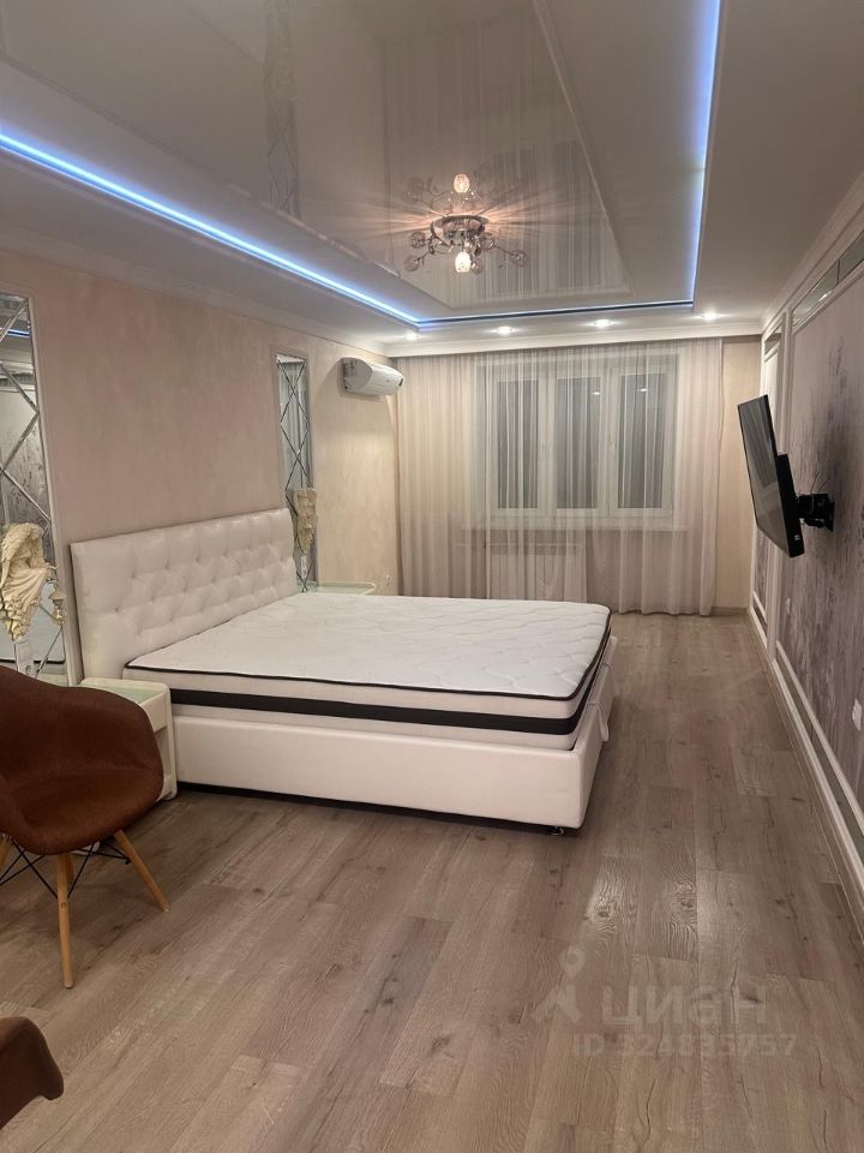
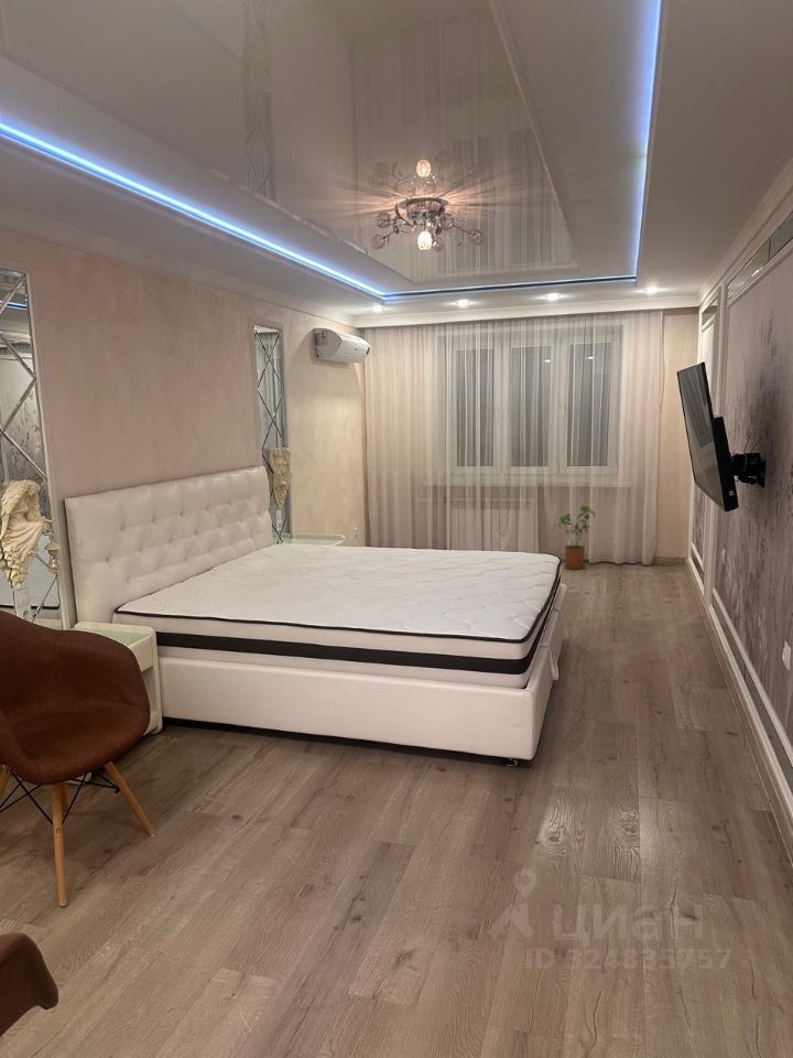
+ house plant [558,505,596,571]
